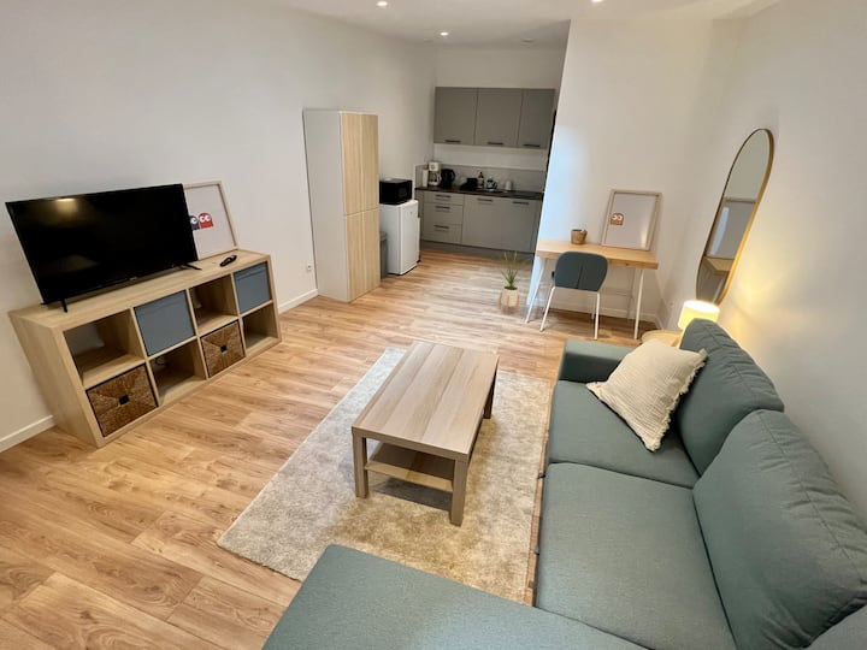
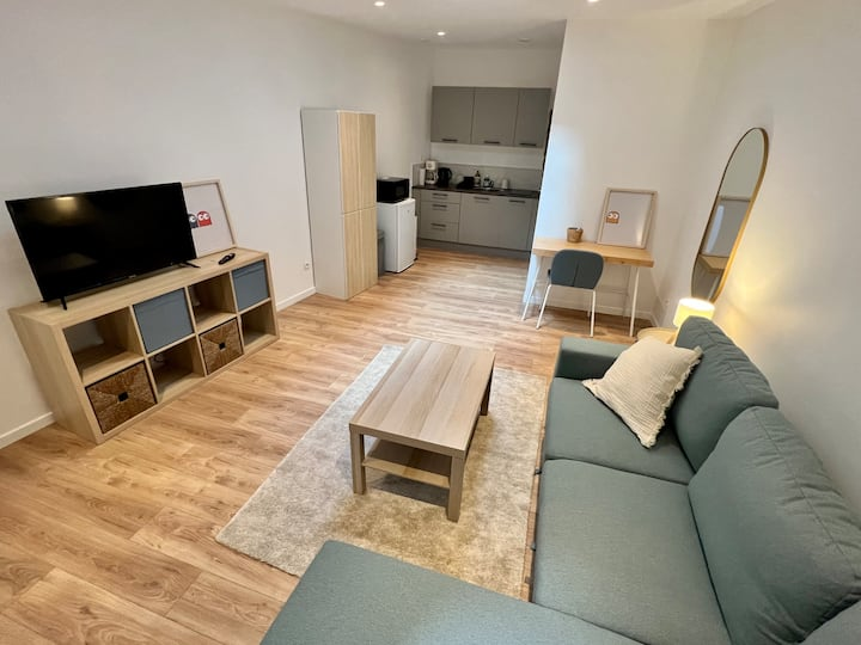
- house plant [496,248,529,315]
